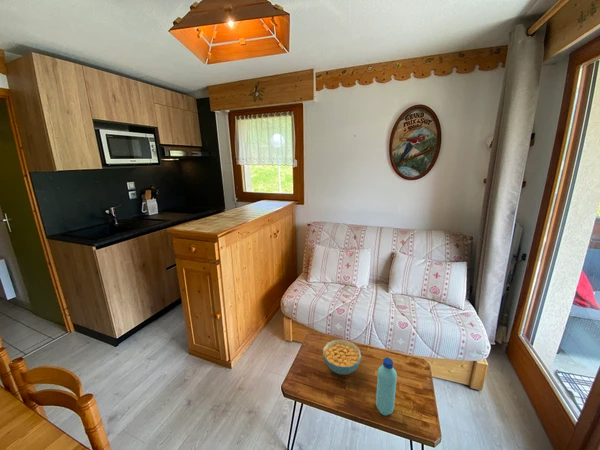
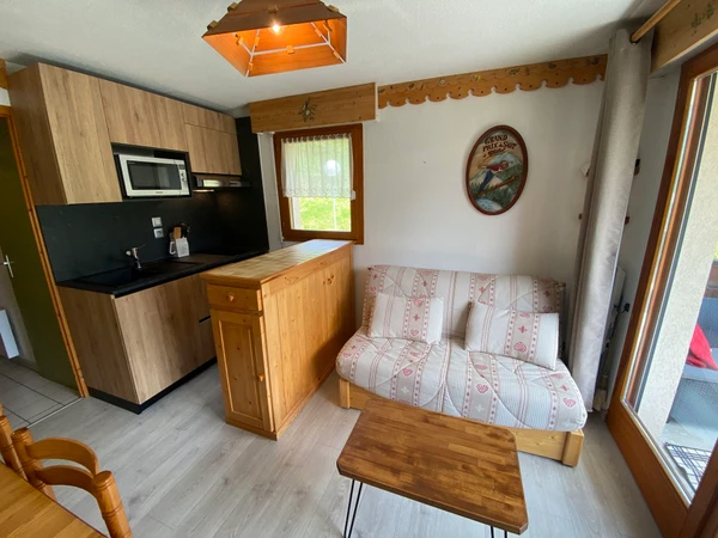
- cereal bowl [322,339,362,376]
- water bottle [375,357,398,416]
